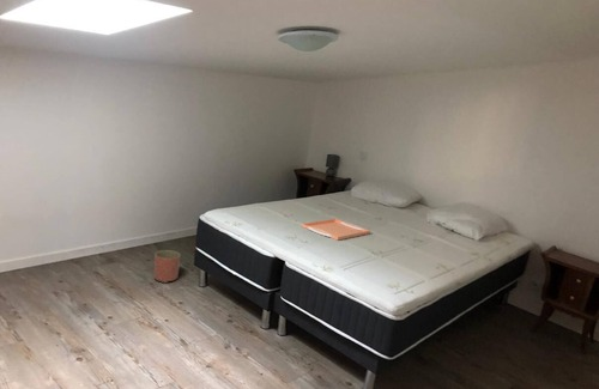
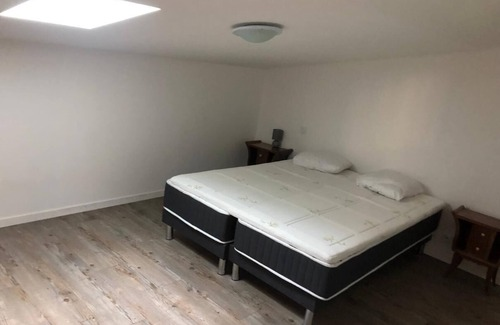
- planter [153,249,181,284]
- serving tray [301,218,371,242]
